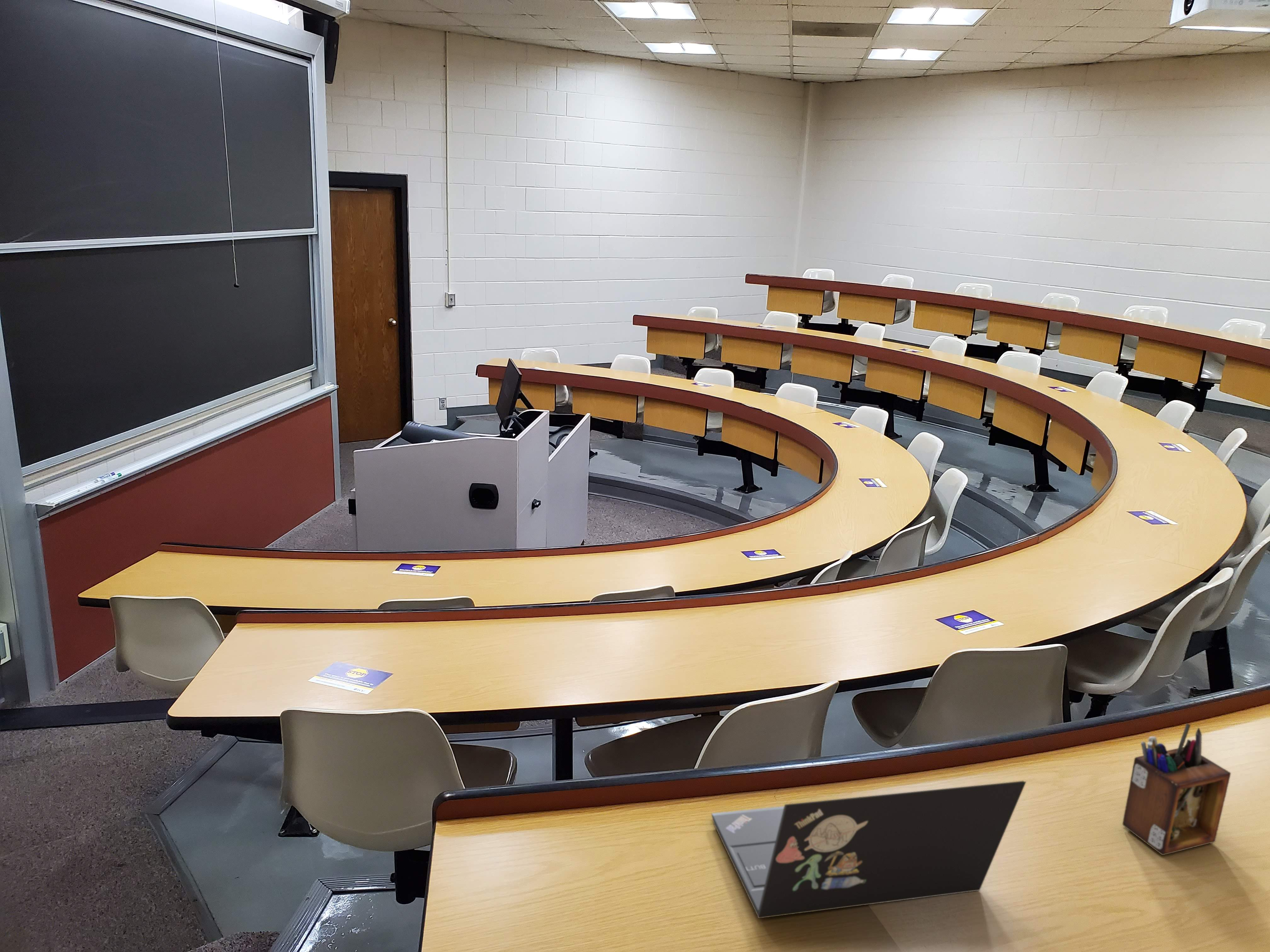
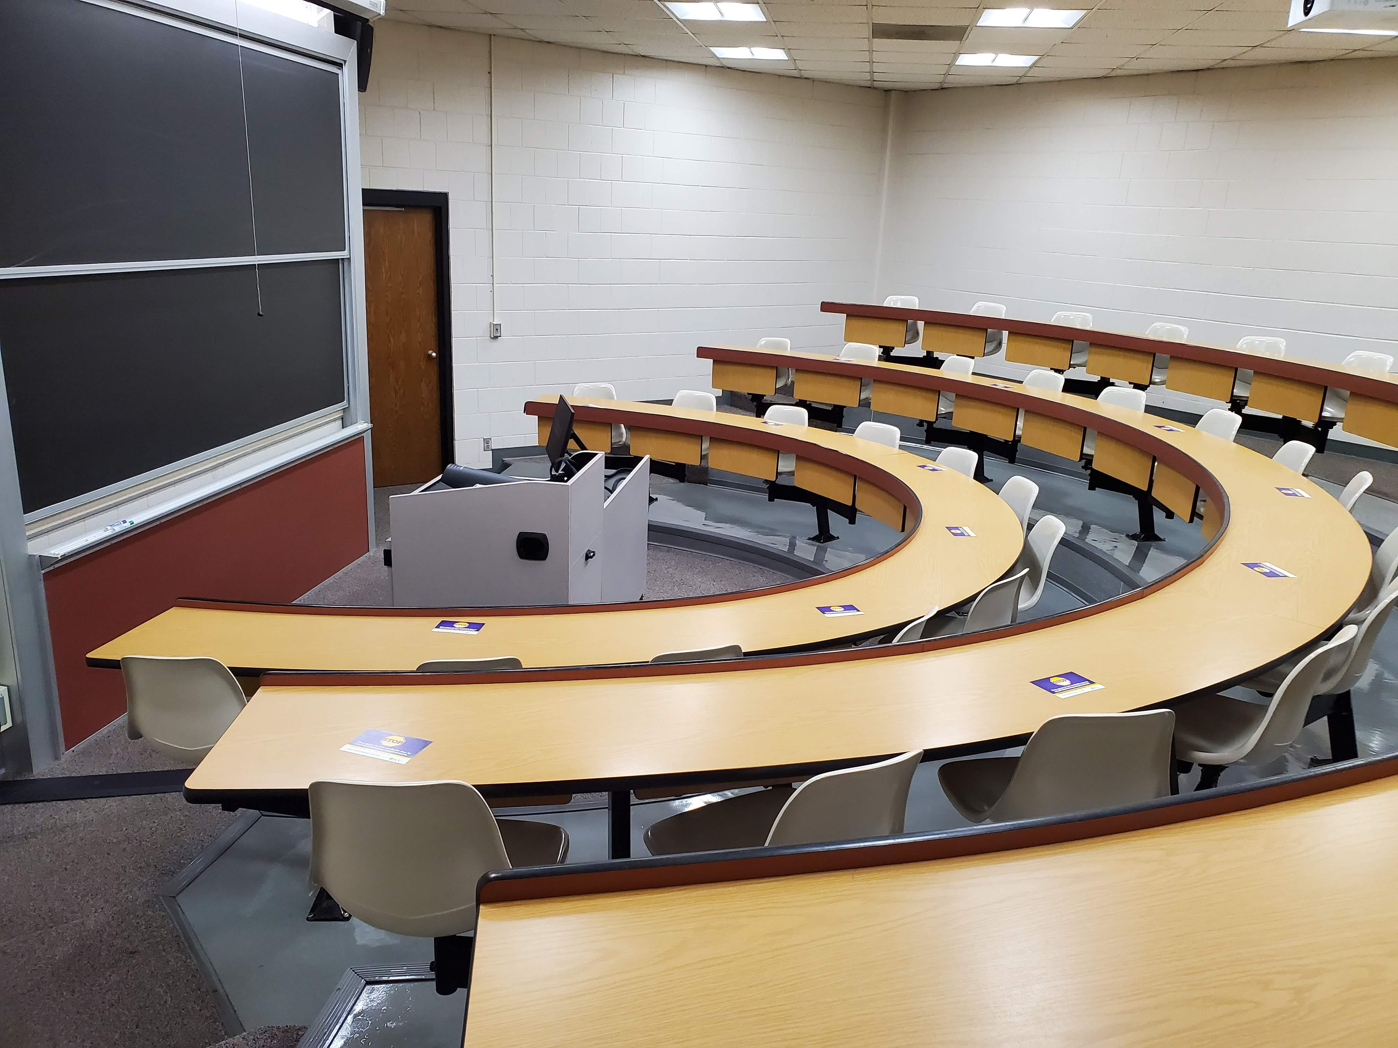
- desk organizer [1122,723,1231,855]
- laptop [711,780,1027,919]
